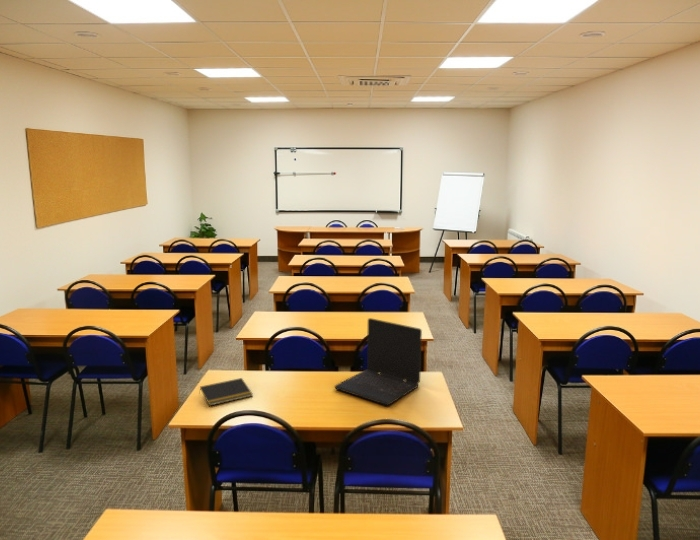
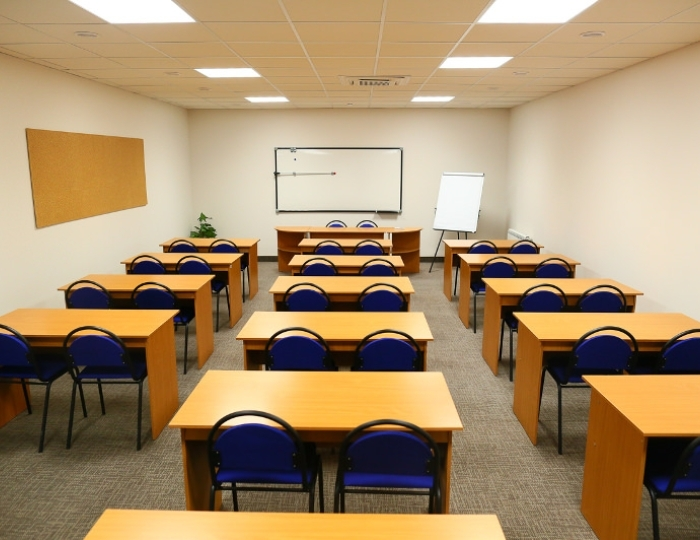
- notepad [198,377,253,407]
- laptop [334,317,423,407]
